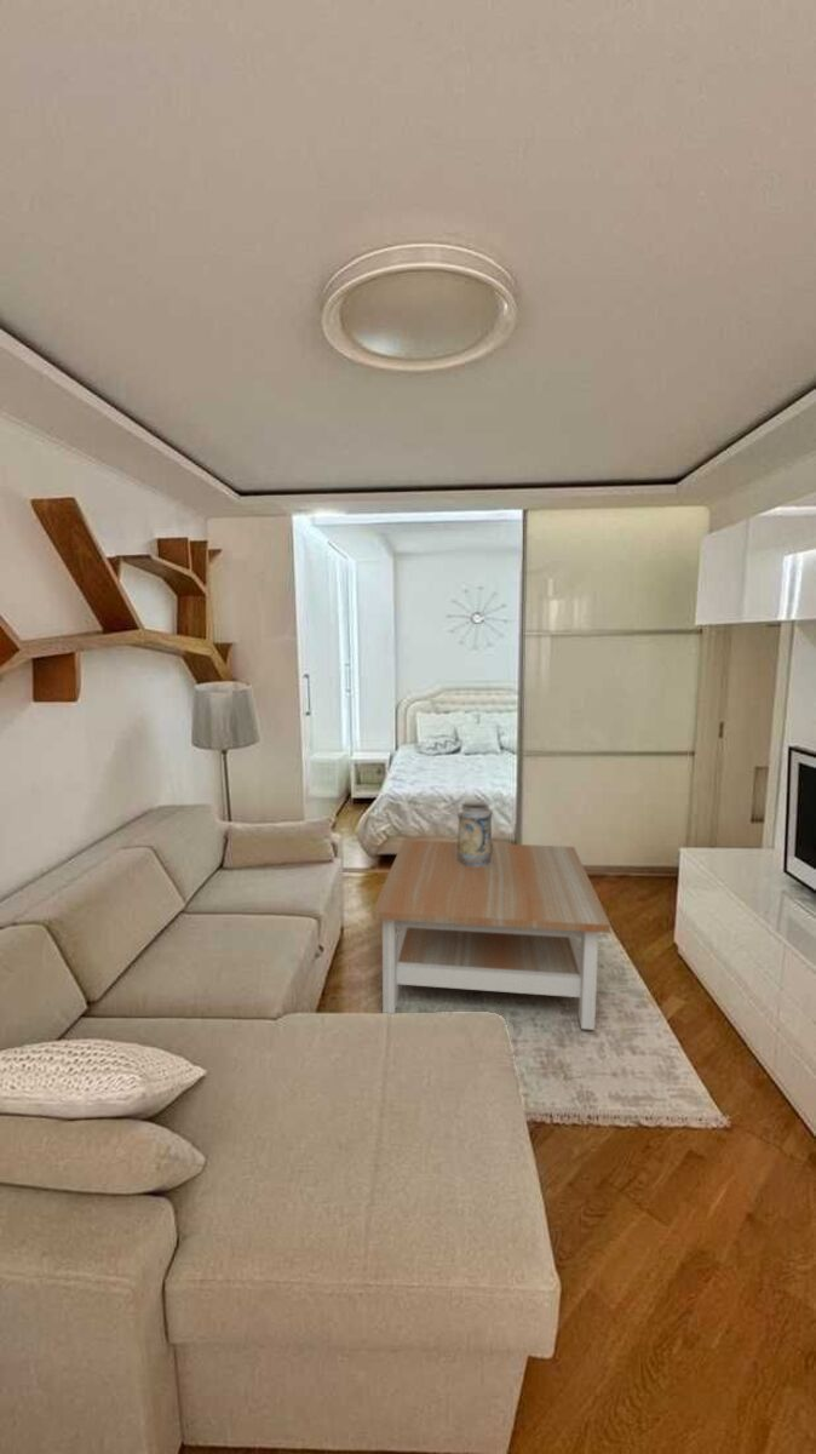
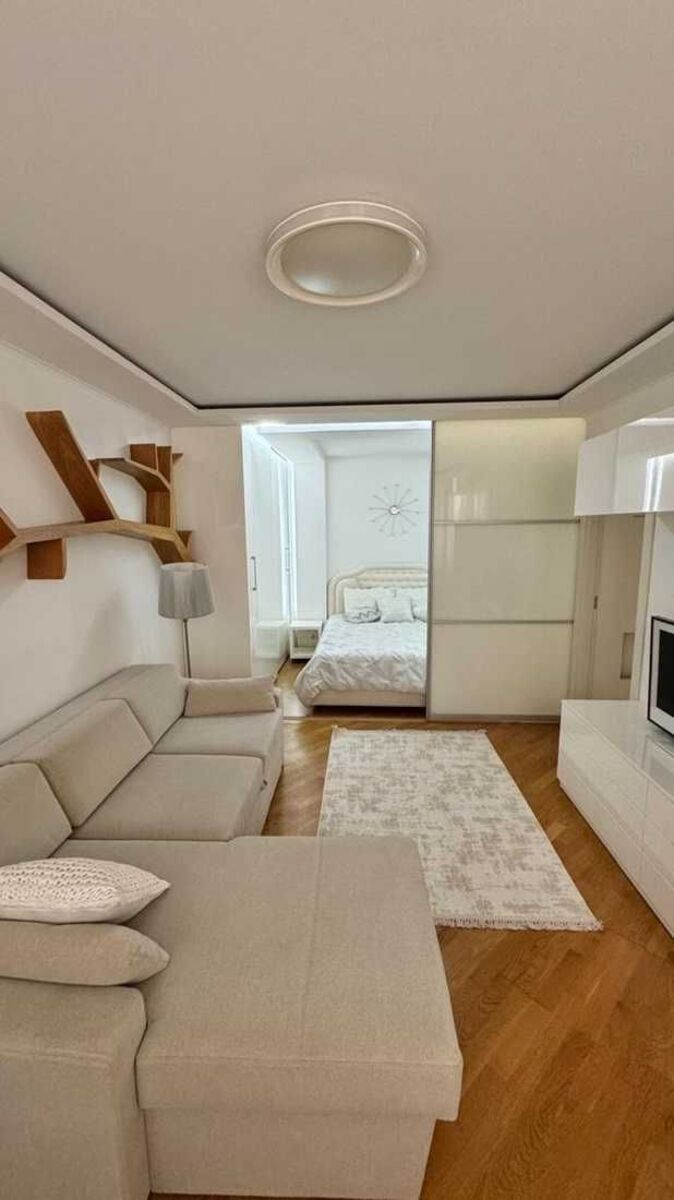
- coffee table [370,838,611,1031]
- decorative vase [456,801,494,866]
